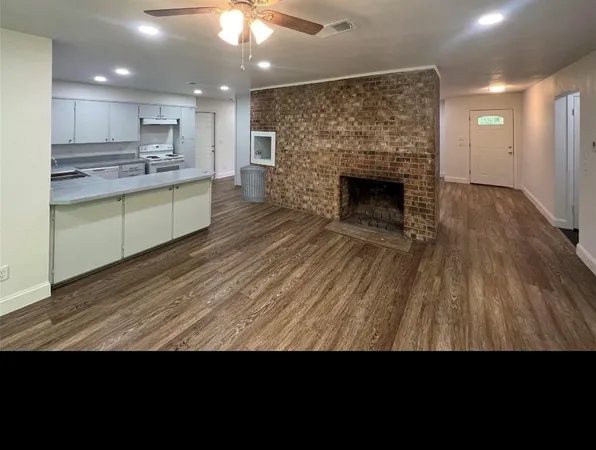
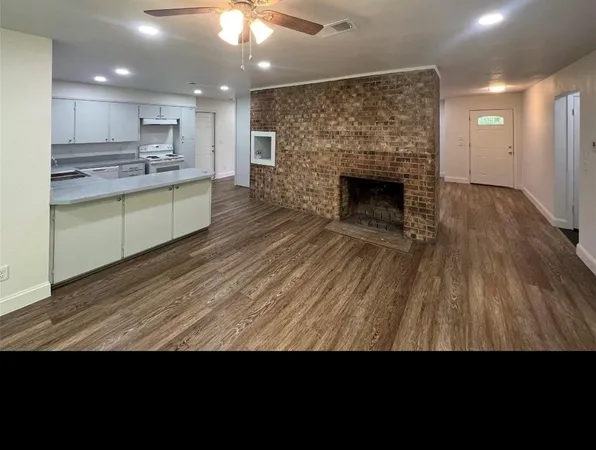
- trash can [239,163,267,203]
